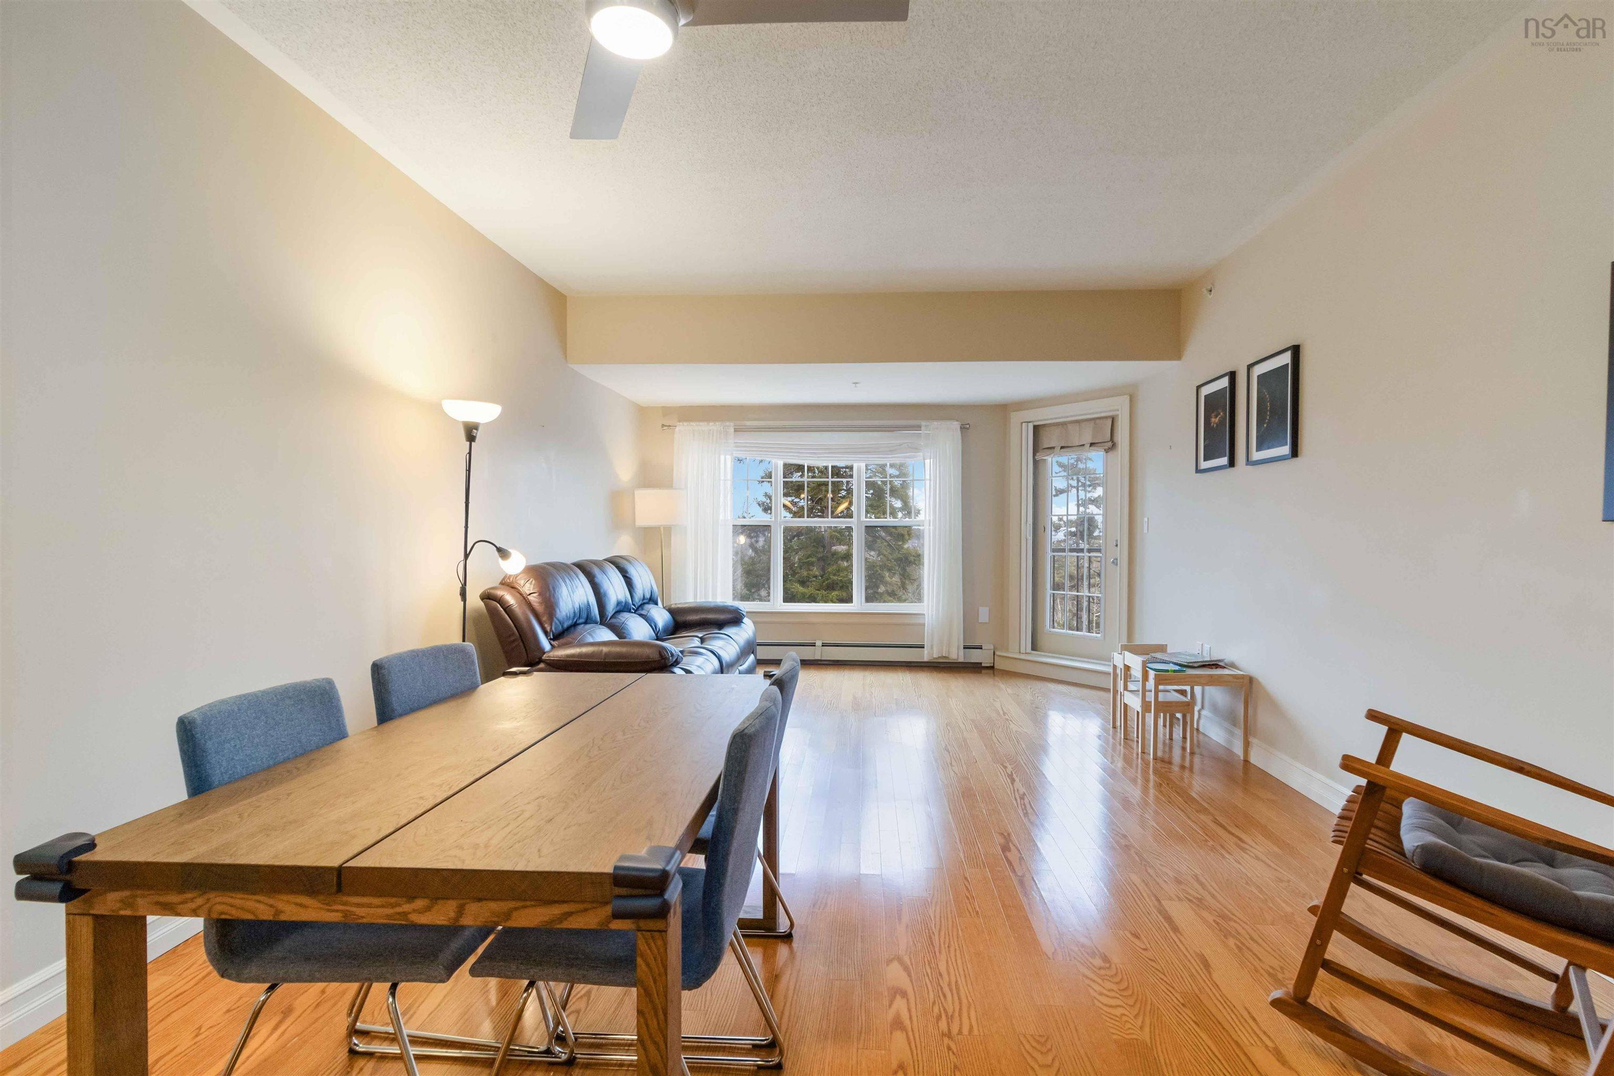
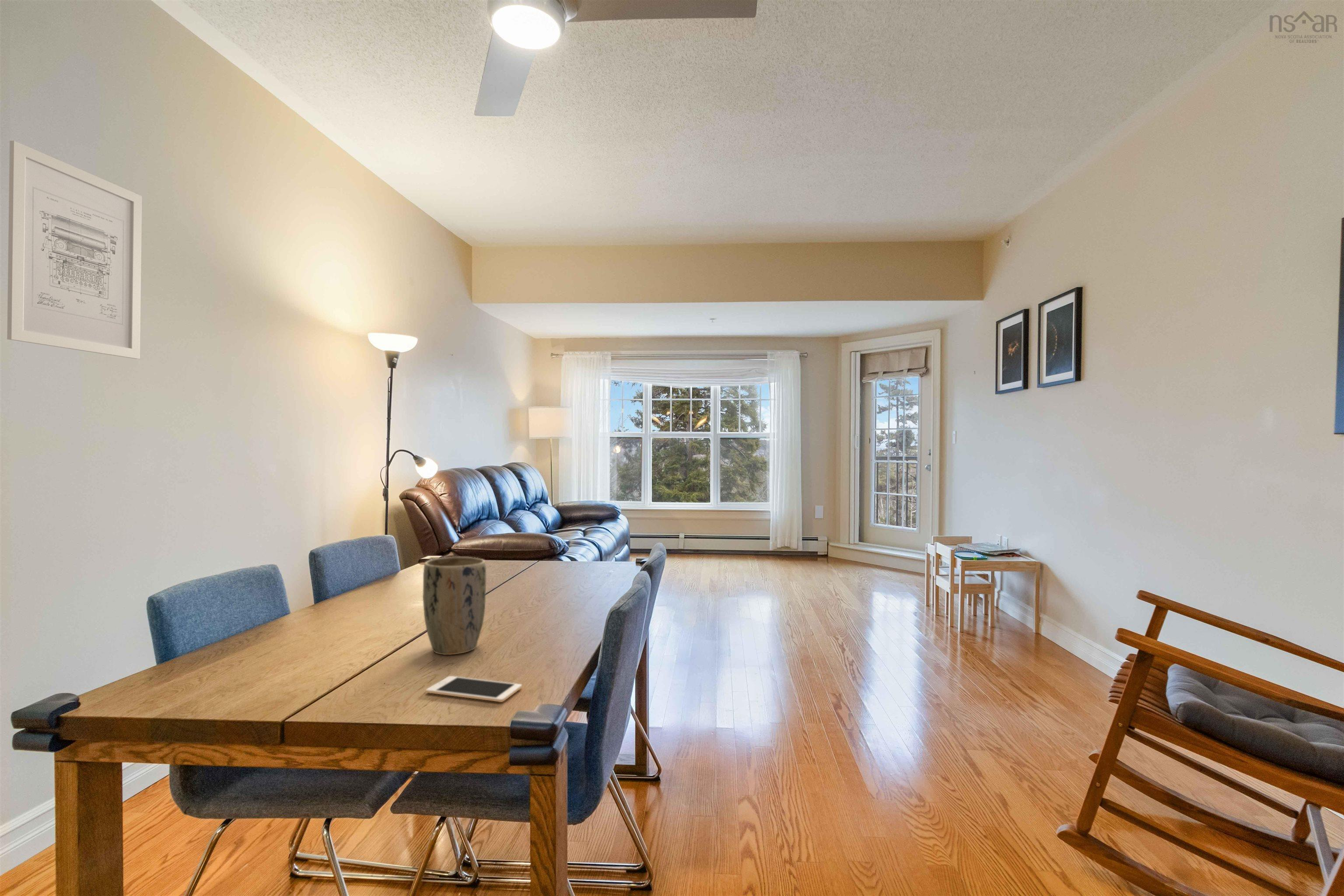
+ plant pot [422,556,486,655]
+ wall art [7,140,142,360]
+ cell phone [425,676,522,703]
